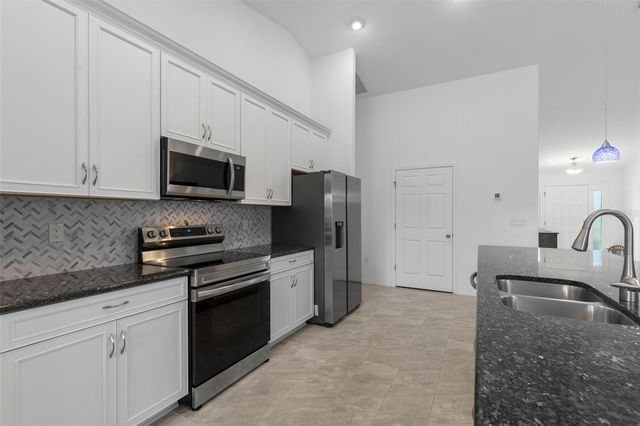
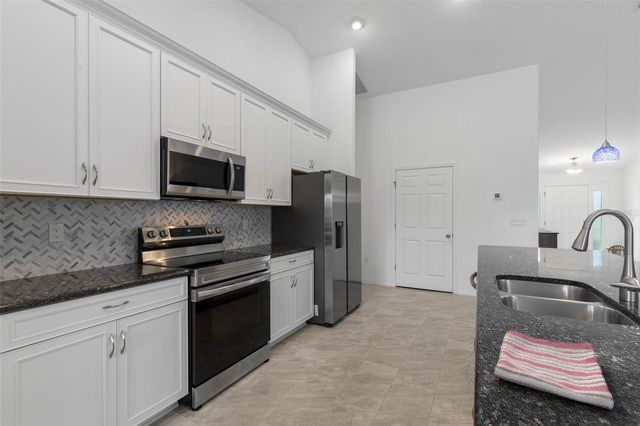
+ dish towel [493,330,615,411]
